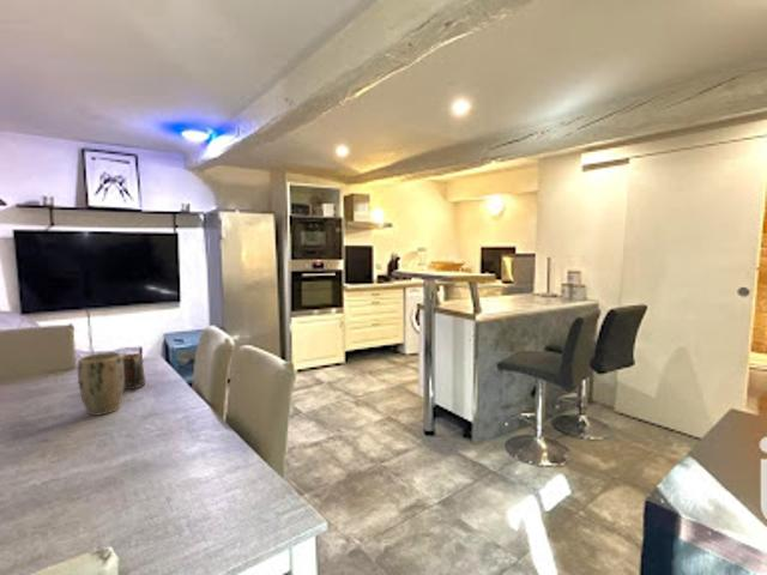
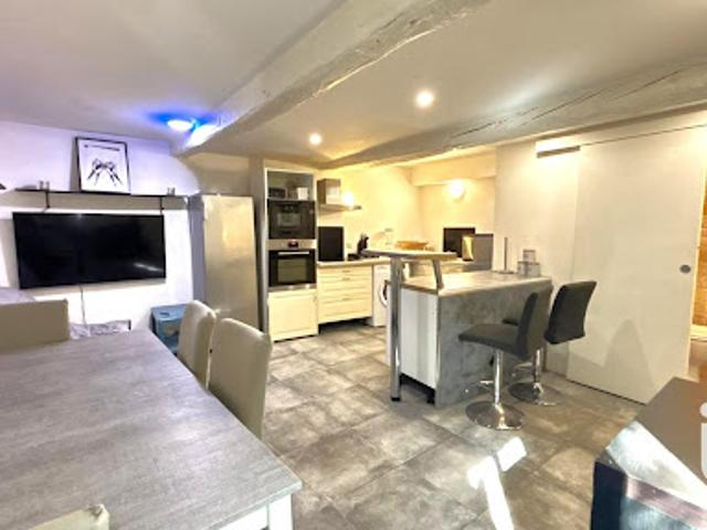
- plant pot [77,351,125,417]
- mug [122,352,147,391]
